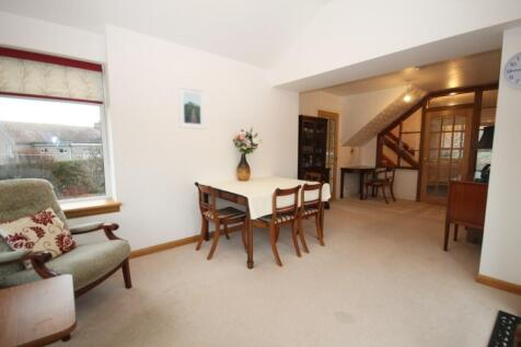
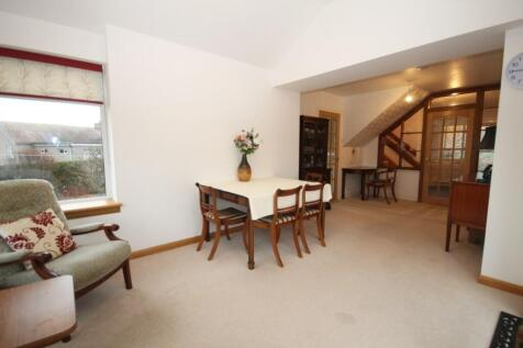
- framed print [177,84,206,130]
